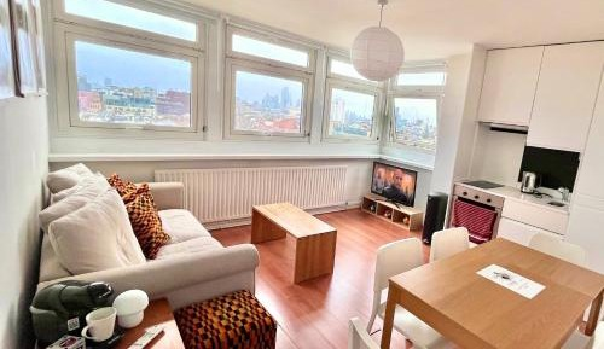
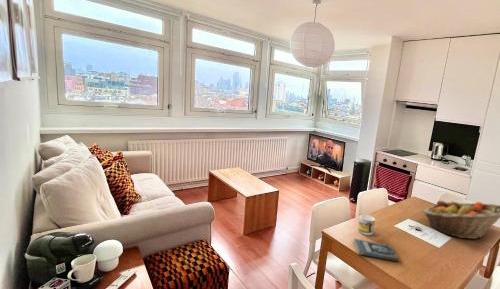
+ book [352,238,400,263]
+ mug [357,214,376,236]
+ fruit basket [422,200,500,240]
